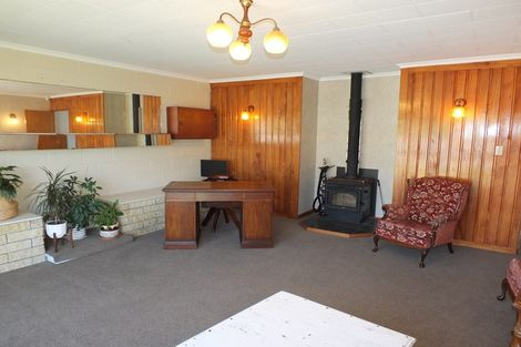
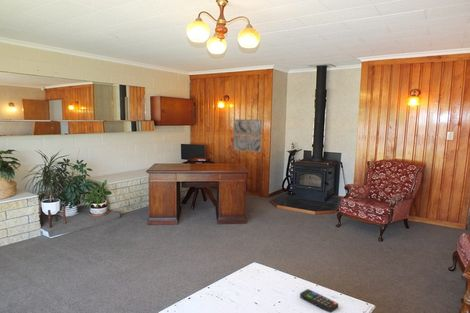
+ wall art [232,118,263,153]
+ remote control [299,288,339,313]
